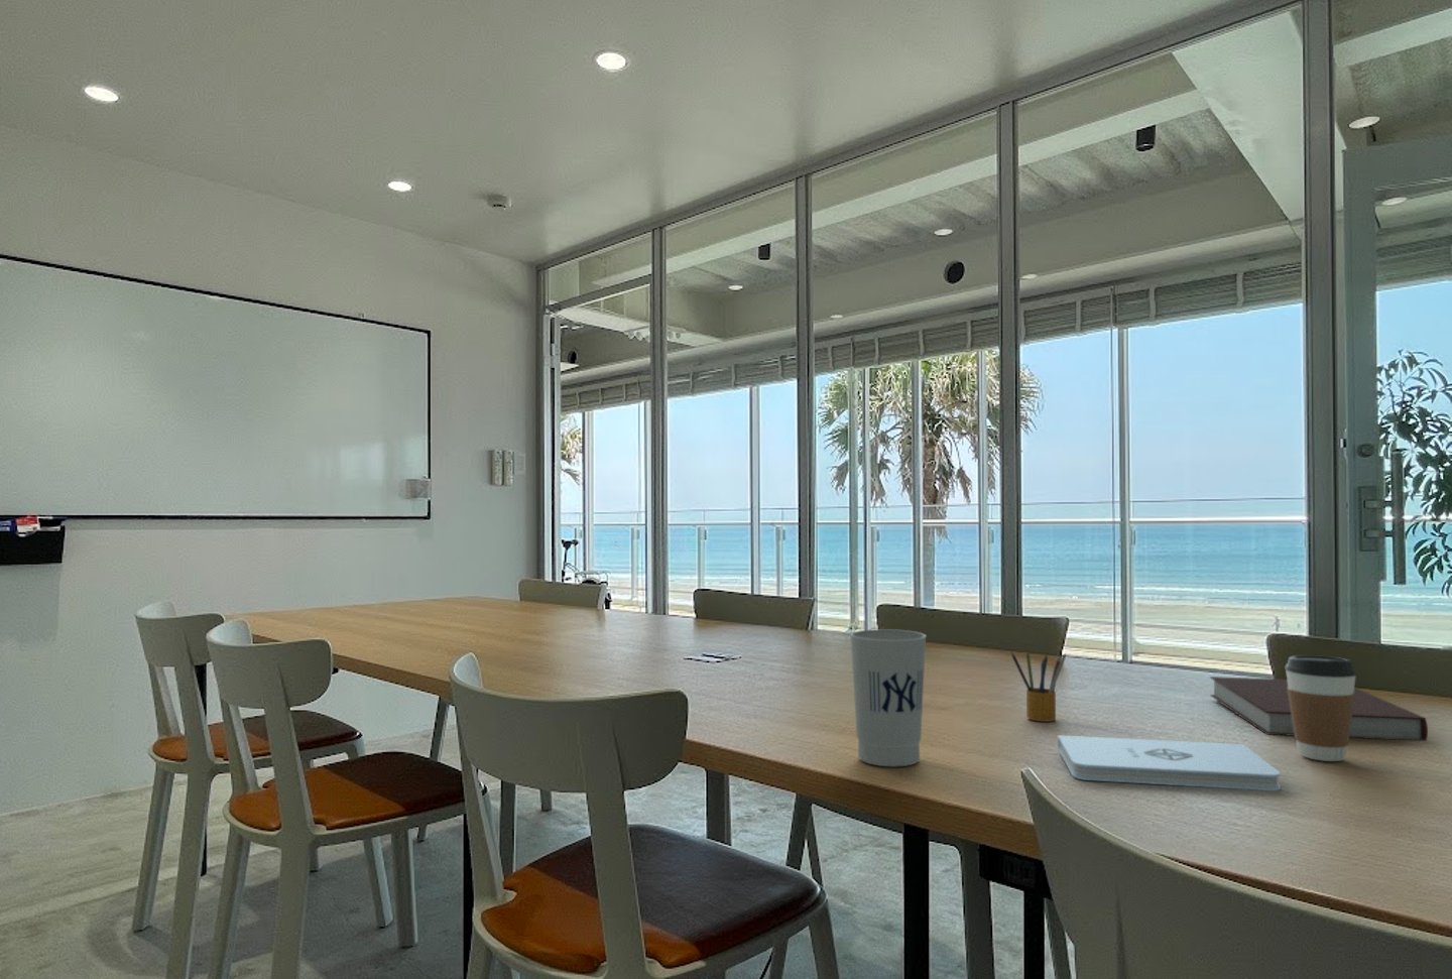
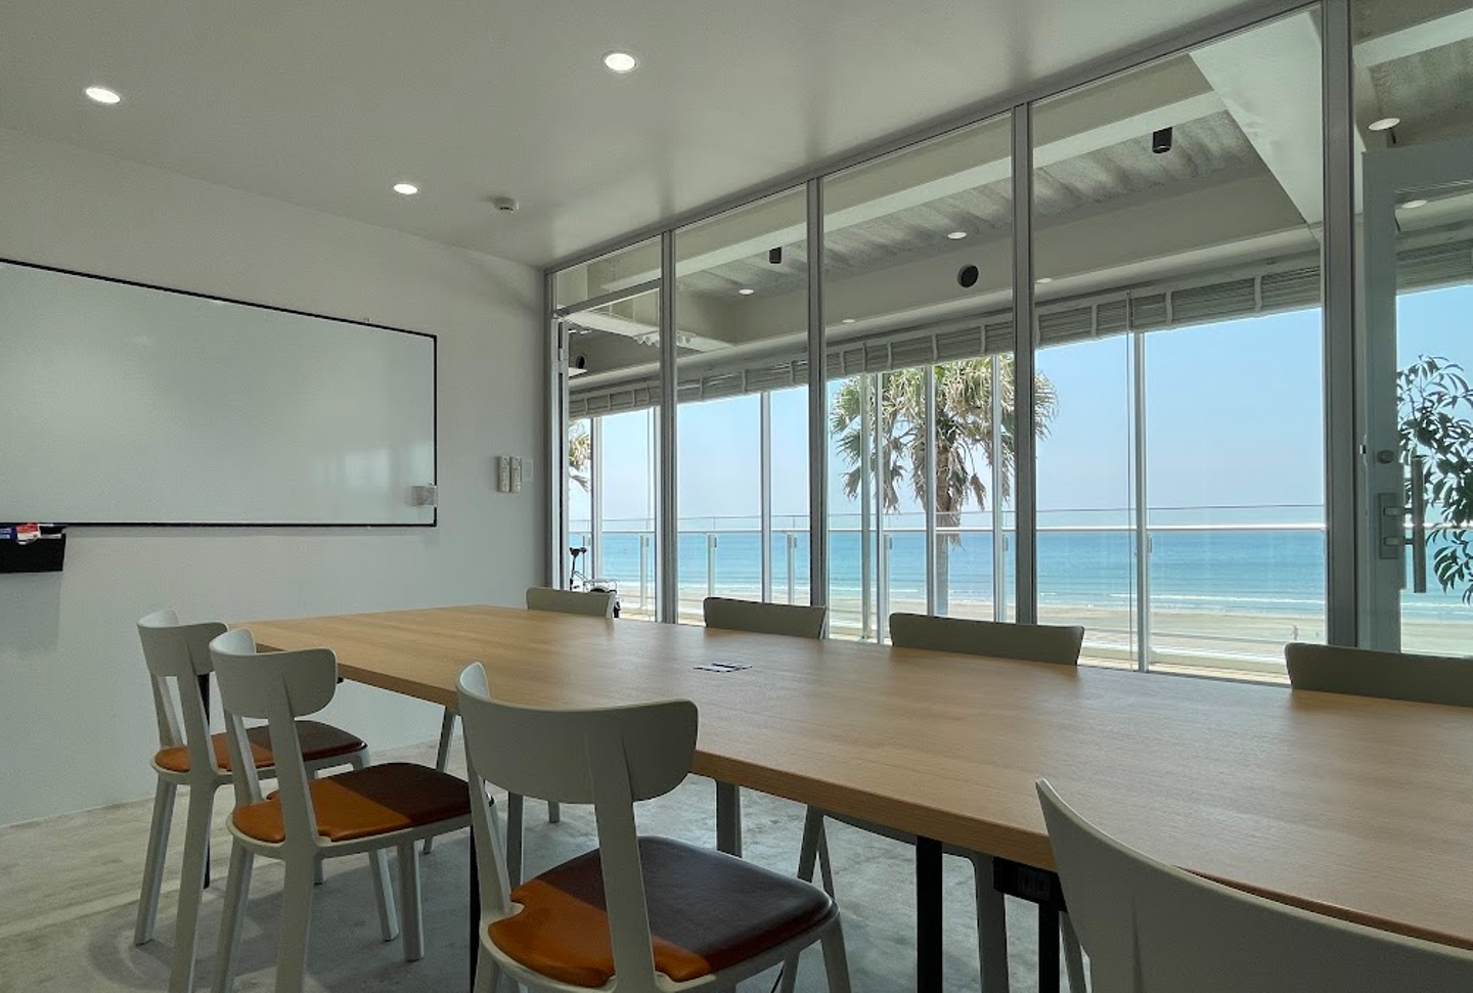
- cup [849,628,928,767]
- notepad [1056,734,1282,791]
- pencil box [1011,650,1066,722]
- coffee cup [1284,654,1358,763]
- notebook [1209,675,1429,742]
